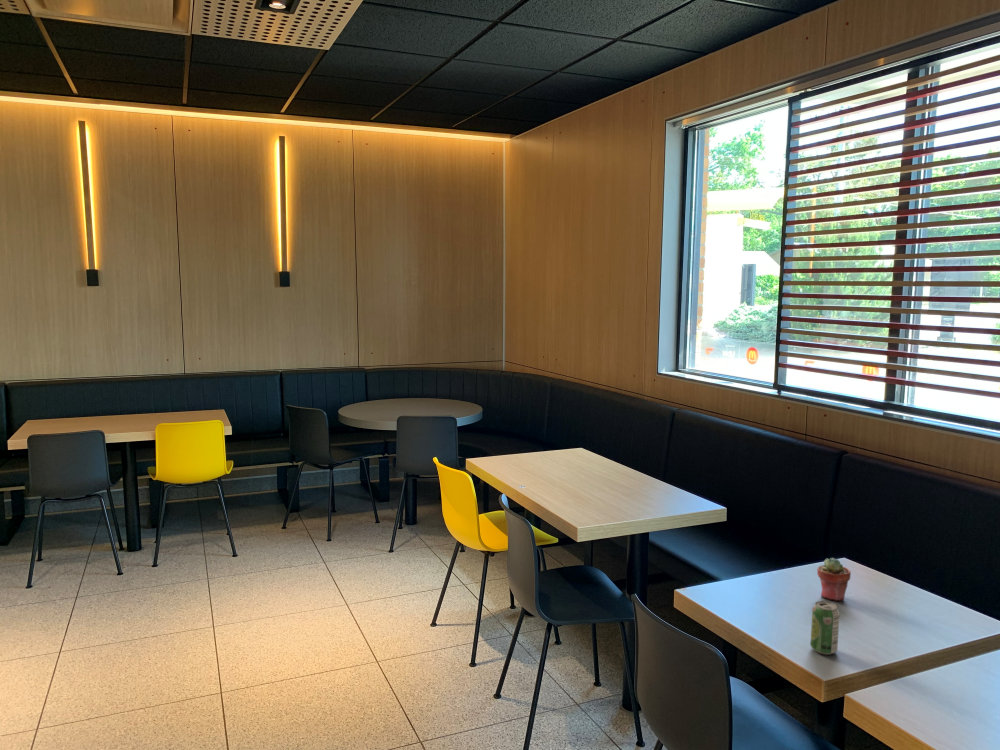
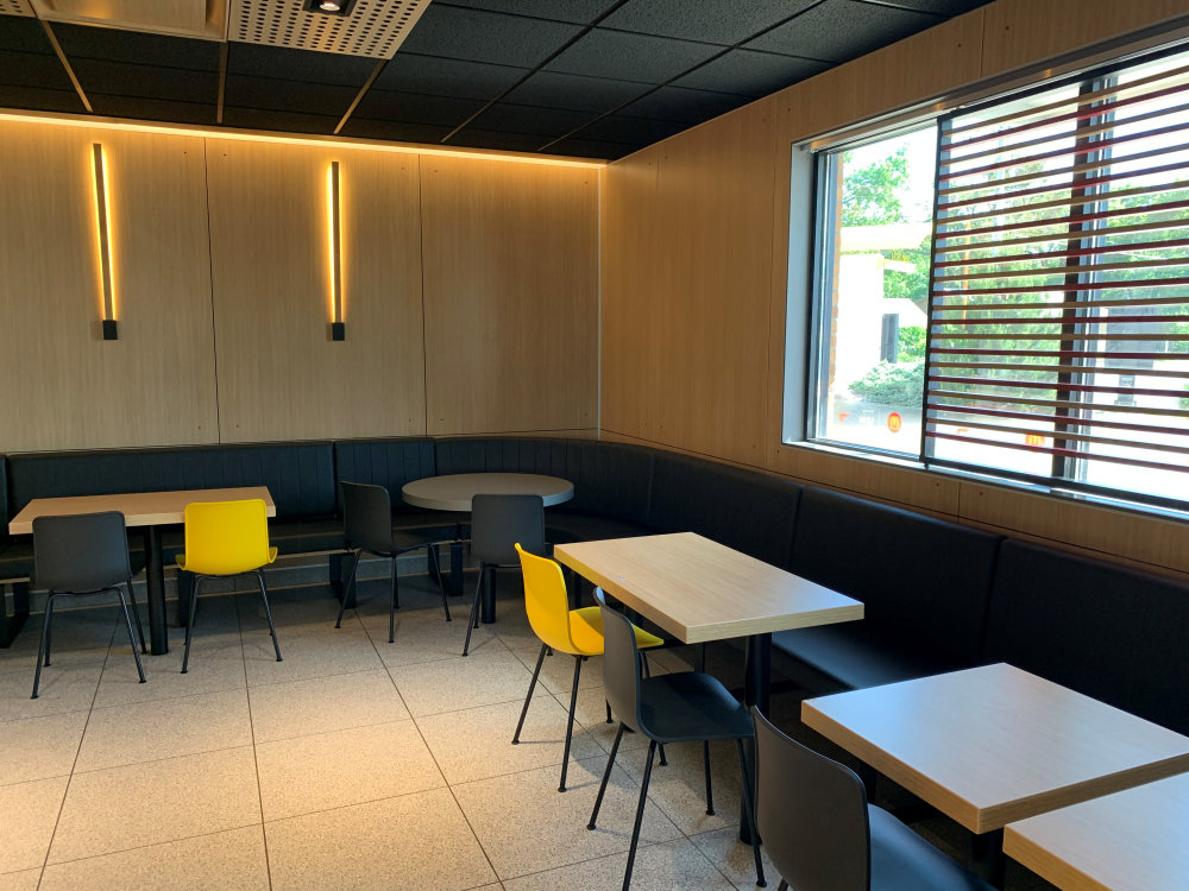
- potted succulent [816,557,852,602]
- beverage can [809,600,840,656]
